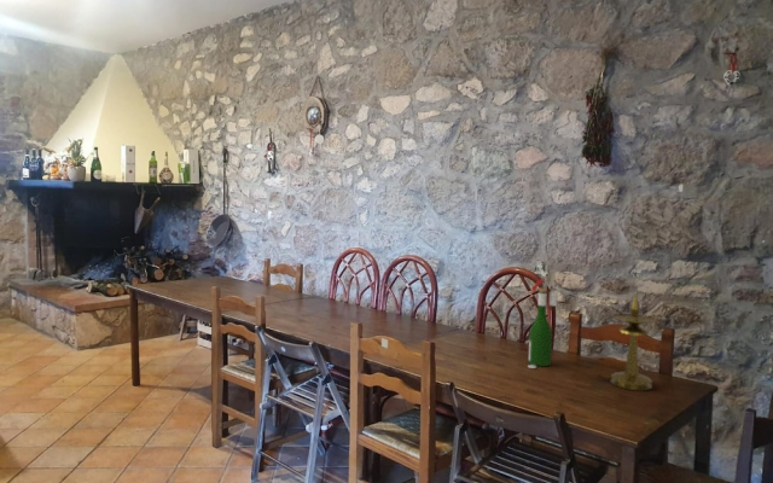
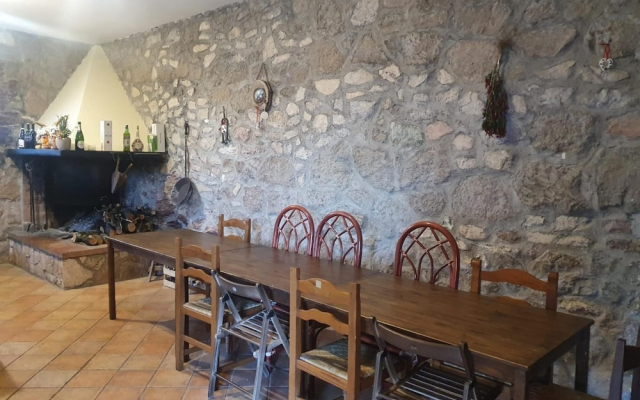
- wine bottle [527,275,559,369]
- candlestick [610,292,657,391]
